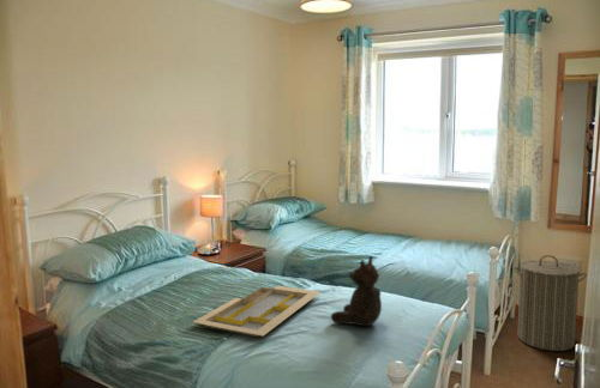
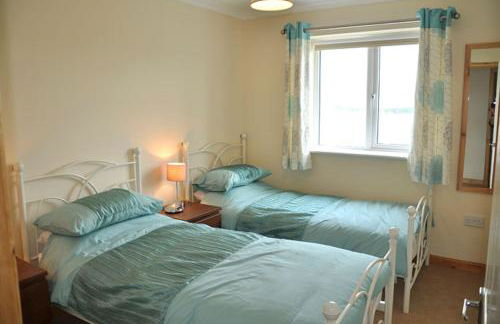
- serving tray [192,285,322,338]
- laundry hamper [512,254,588,352]
- teddy bear [330,255,383,327]
